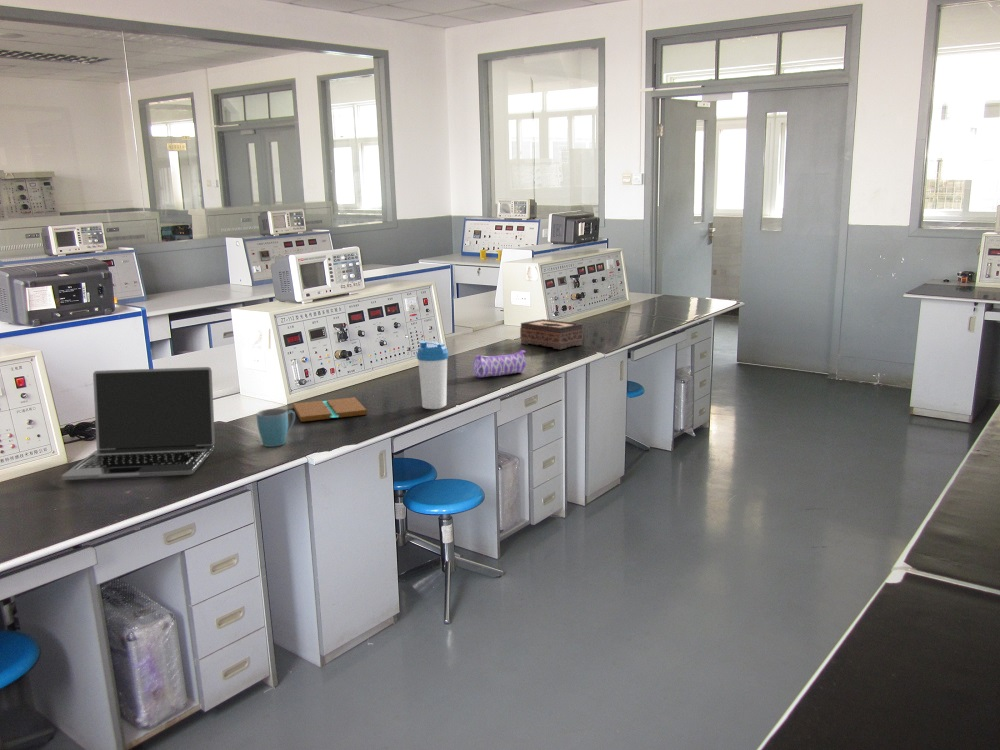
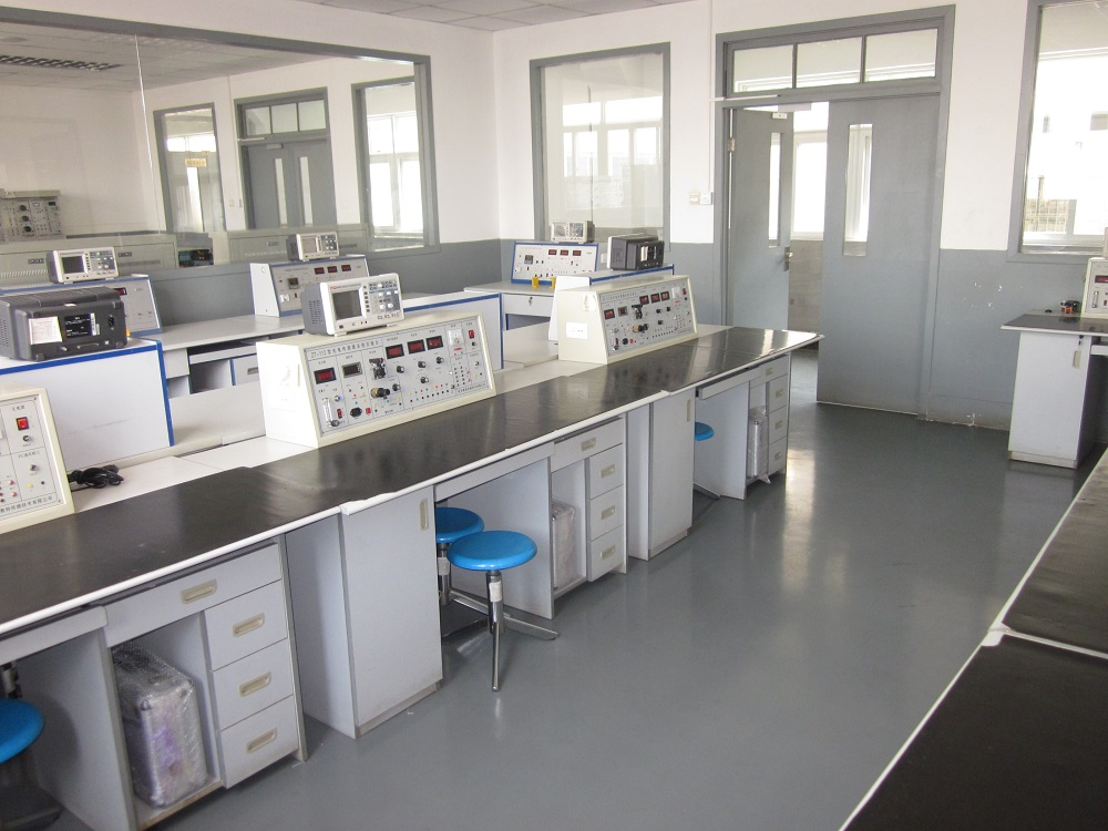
- tissue box [519,318,584,350]
- book [292,396,368,423]
- pencil case [472,349,527,379]
- mug [256,408,296,448]
- laptop [61,366,216,481]
- water bottle [416,340,450,410]
